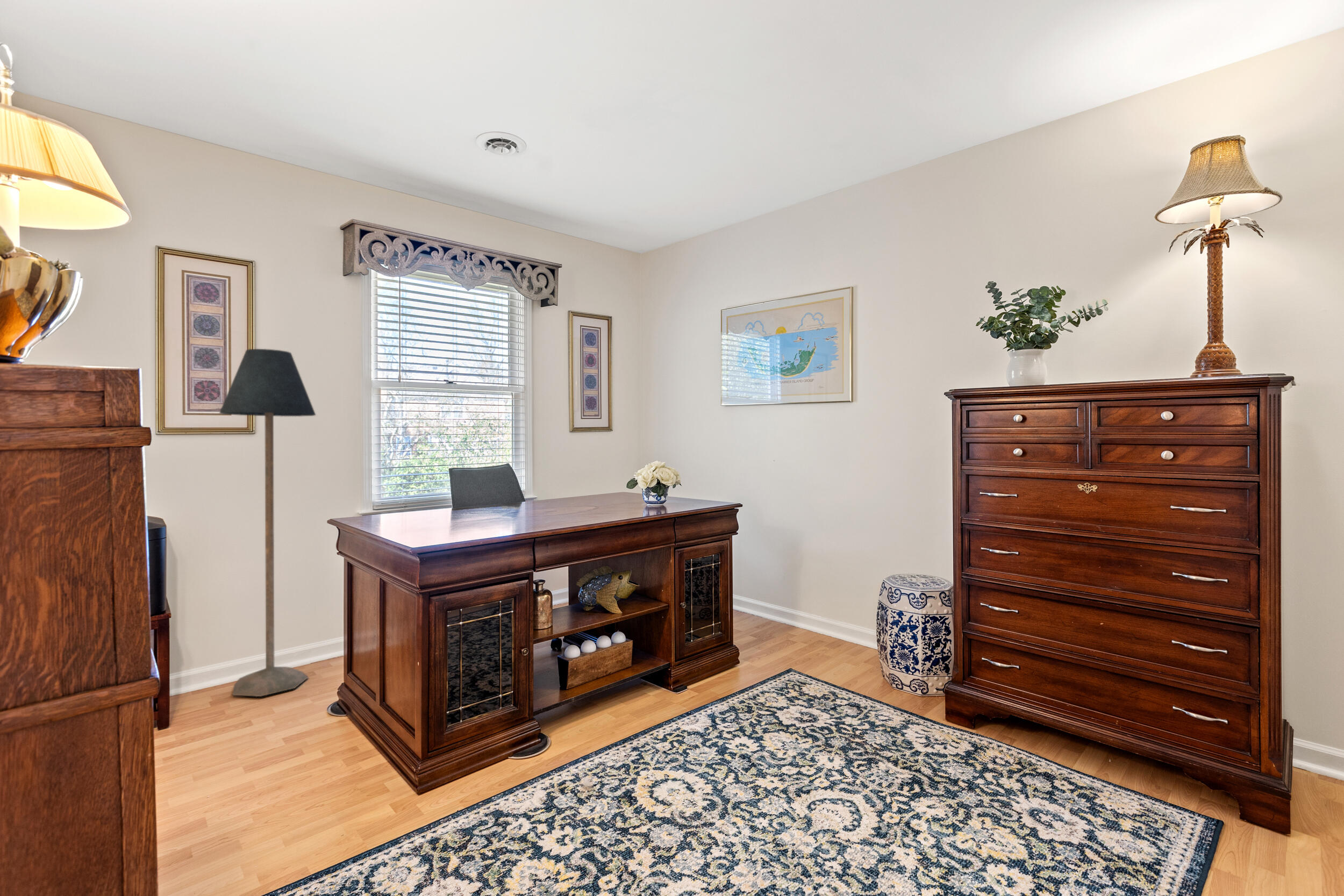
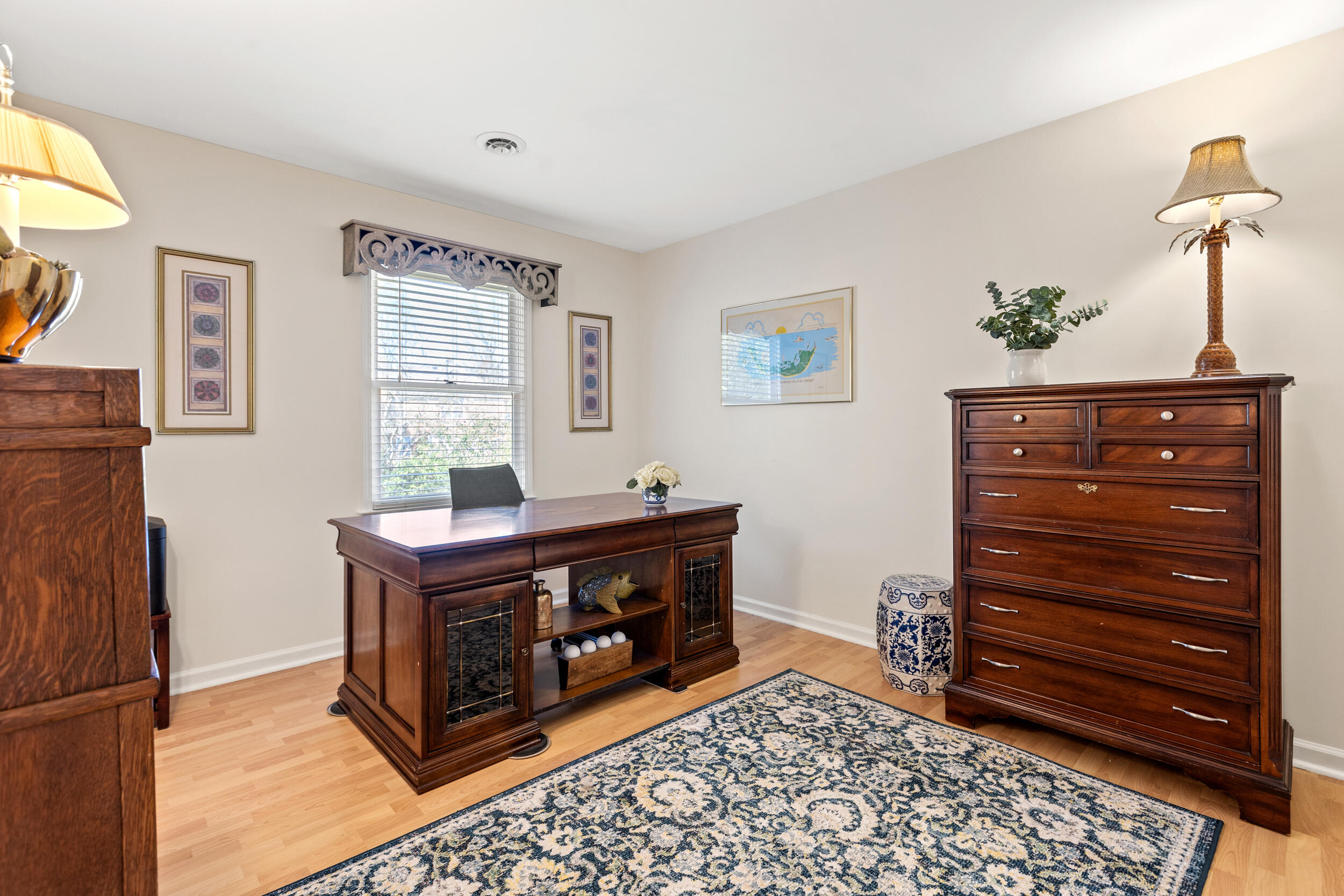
- floor lamp [219,348,317,697]
